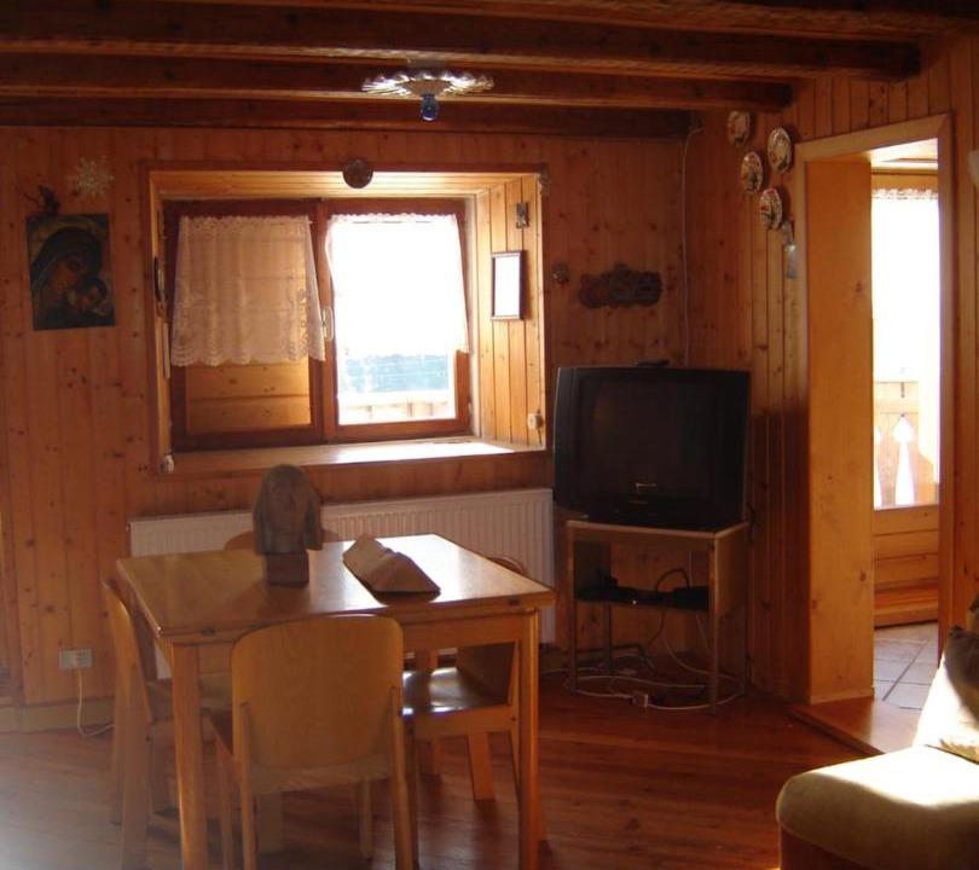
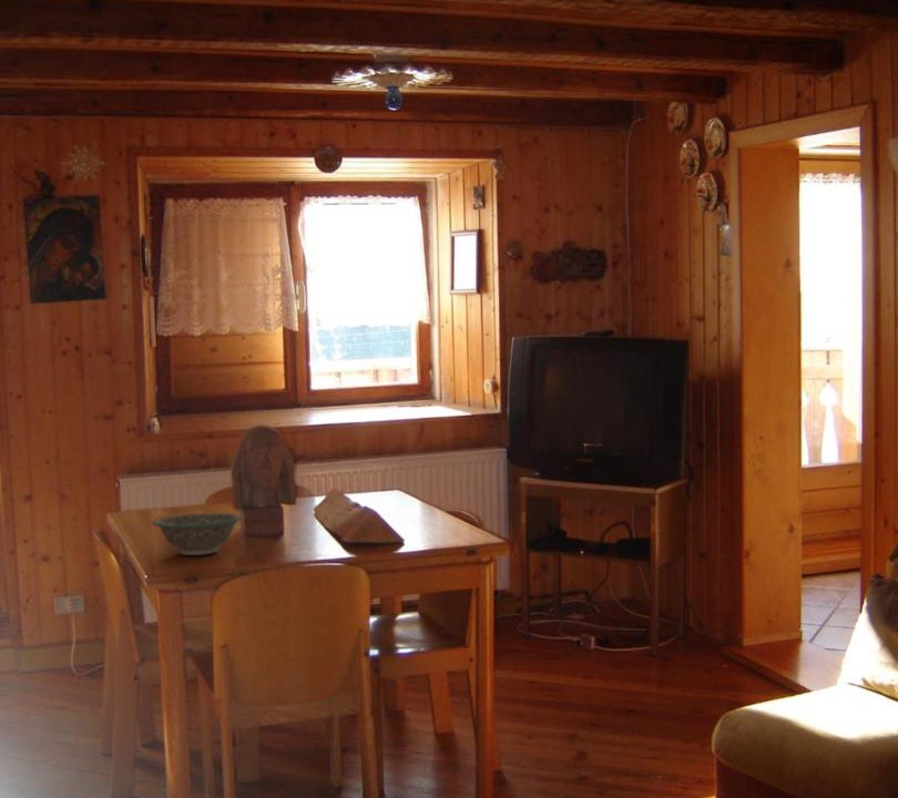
+ ceramic bowl [152,512,244,556]
